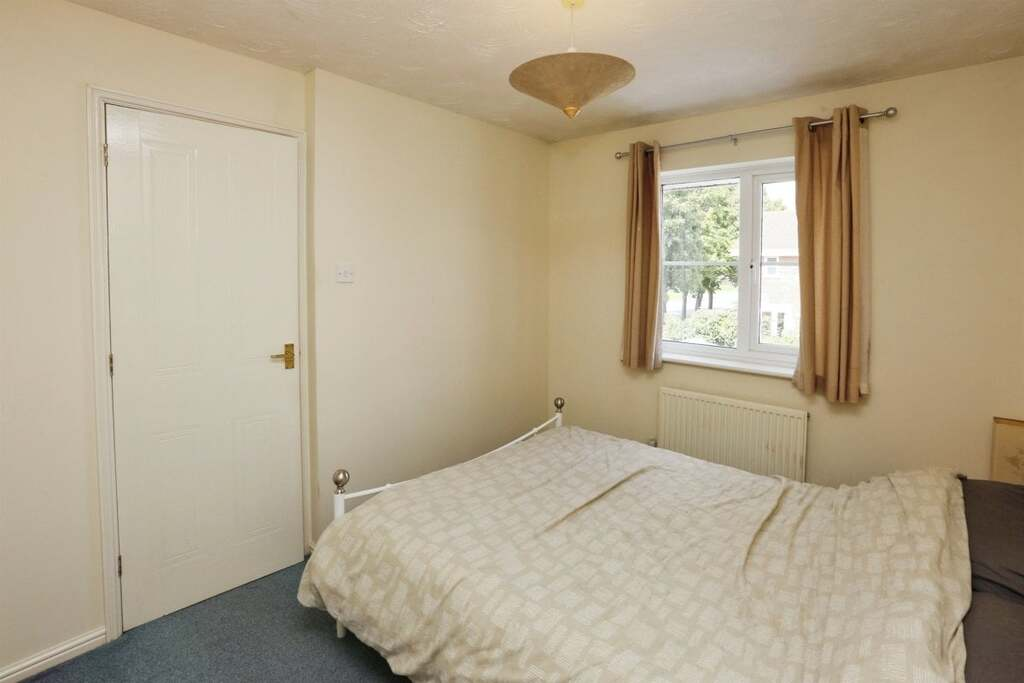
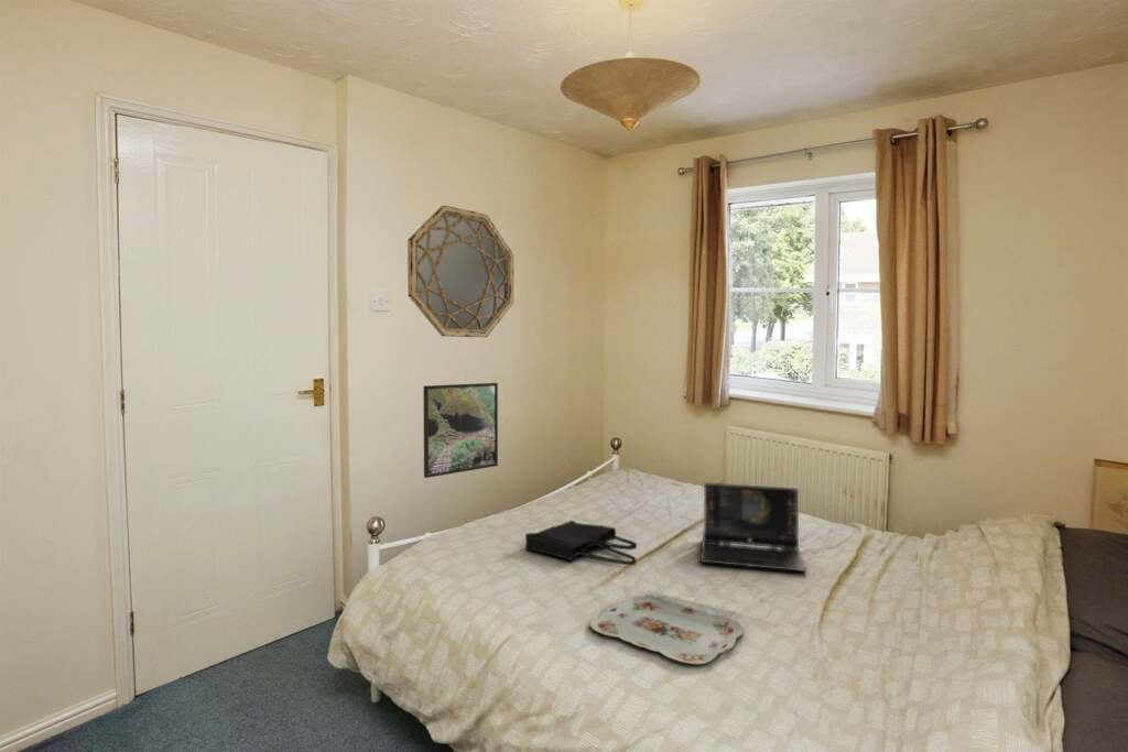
+ laptop computer [699,481,807,573]
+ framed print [422,382,499,479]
+ serving tray [588,595,745,665]
+ tote bag [524,519,638,566]
+ home mirror [406,205,514,338]
